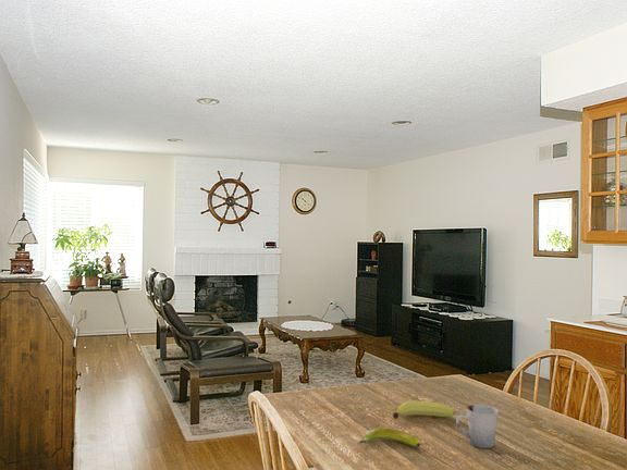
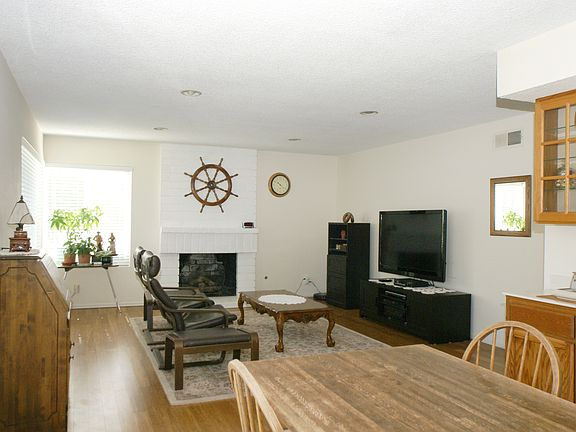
- cup [455,404,500,449]
- banana [358,426,421,448]
- fruit [392,400,456,420]
